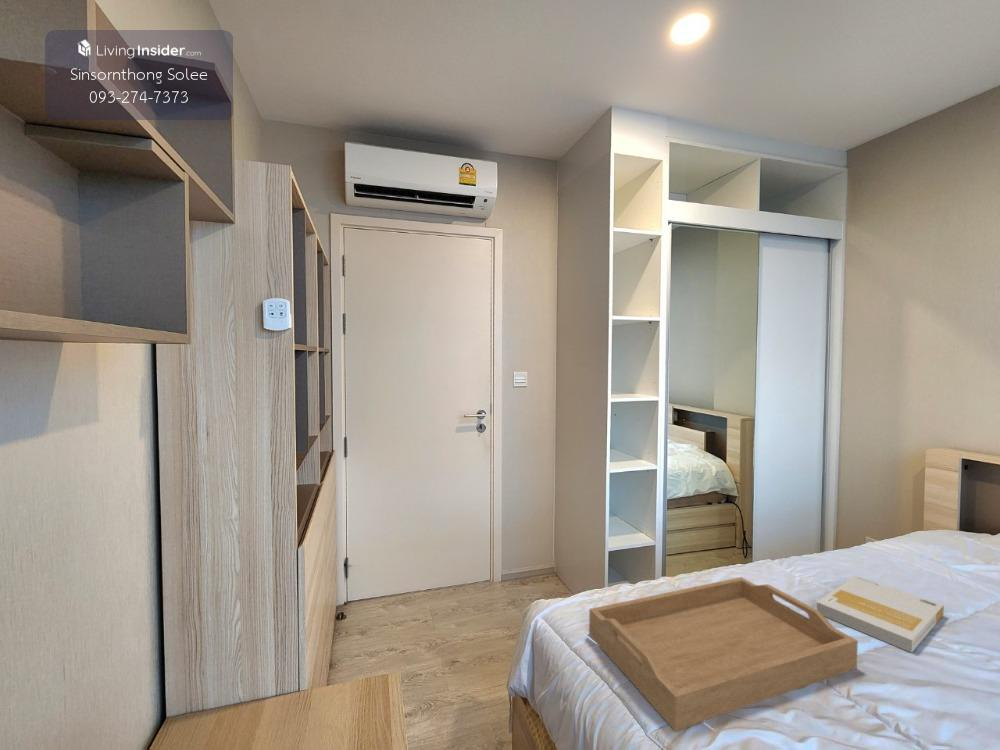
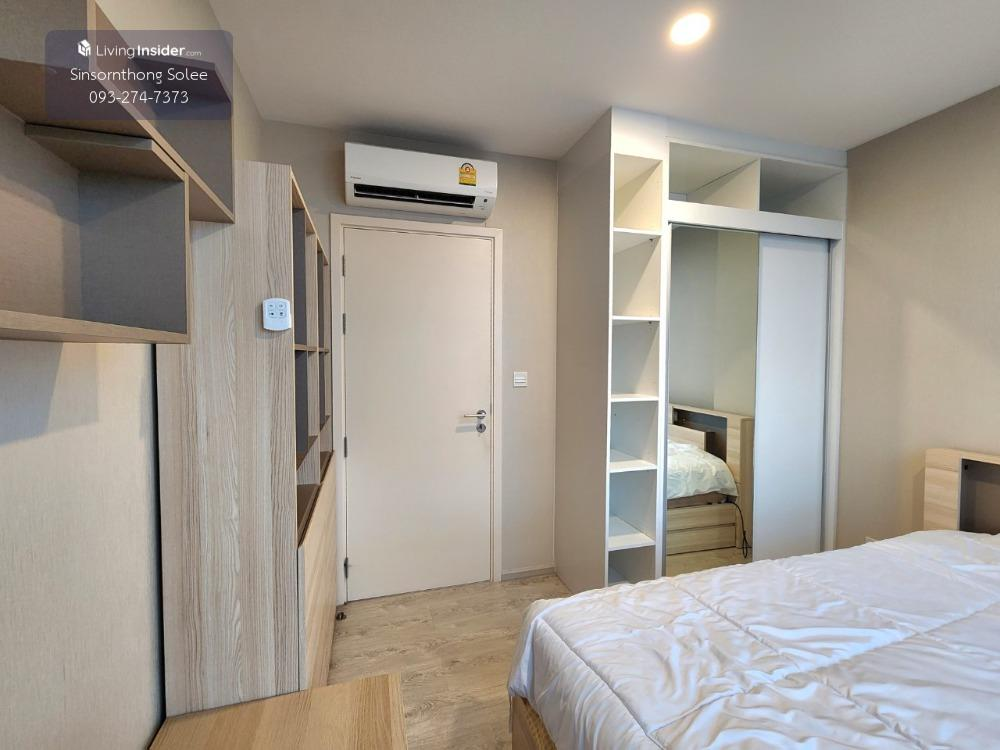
- book [816,574,945,654]
- serving tray [588,576,859,733]
